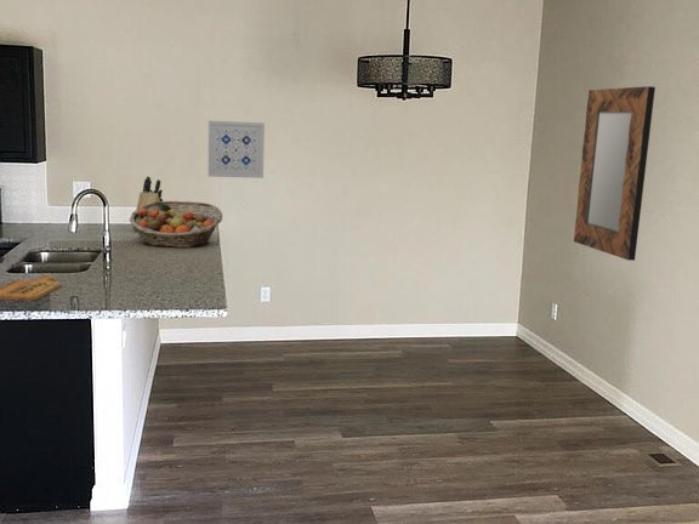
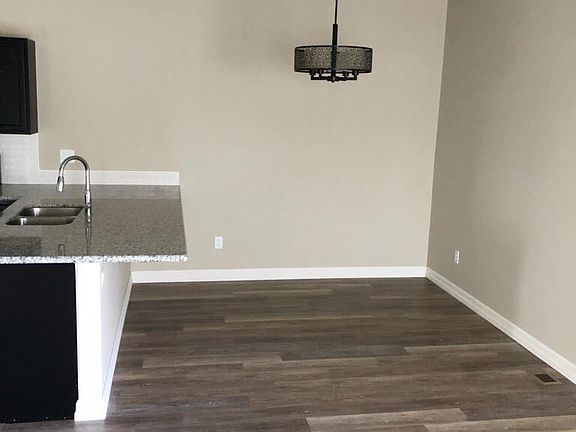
- wall art [208,120,266,180]
- fruit basket [129,200,223,249]
- knife block [131,176,164,232]
- cutting board [0,274,62,301]
- home mirror [573,85,657,262]
